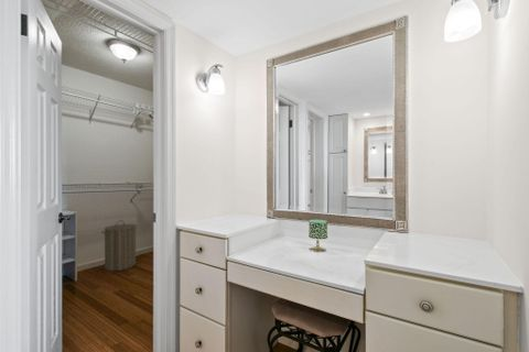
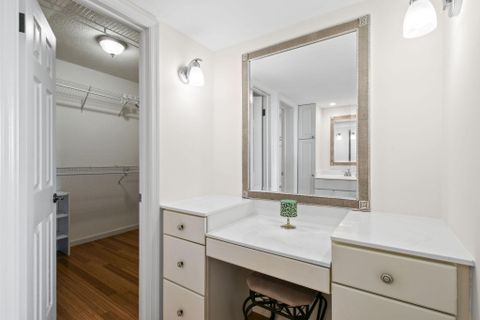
- laundry hamper [100,219,139,272]
